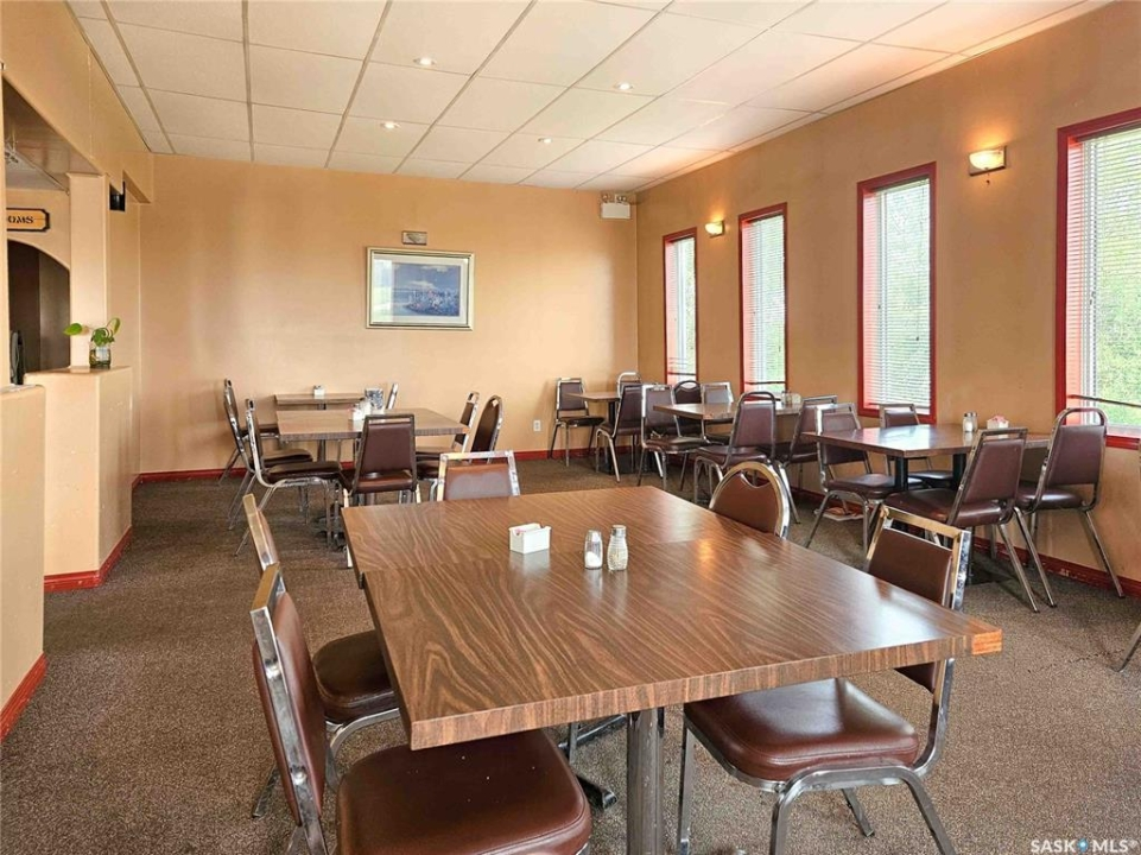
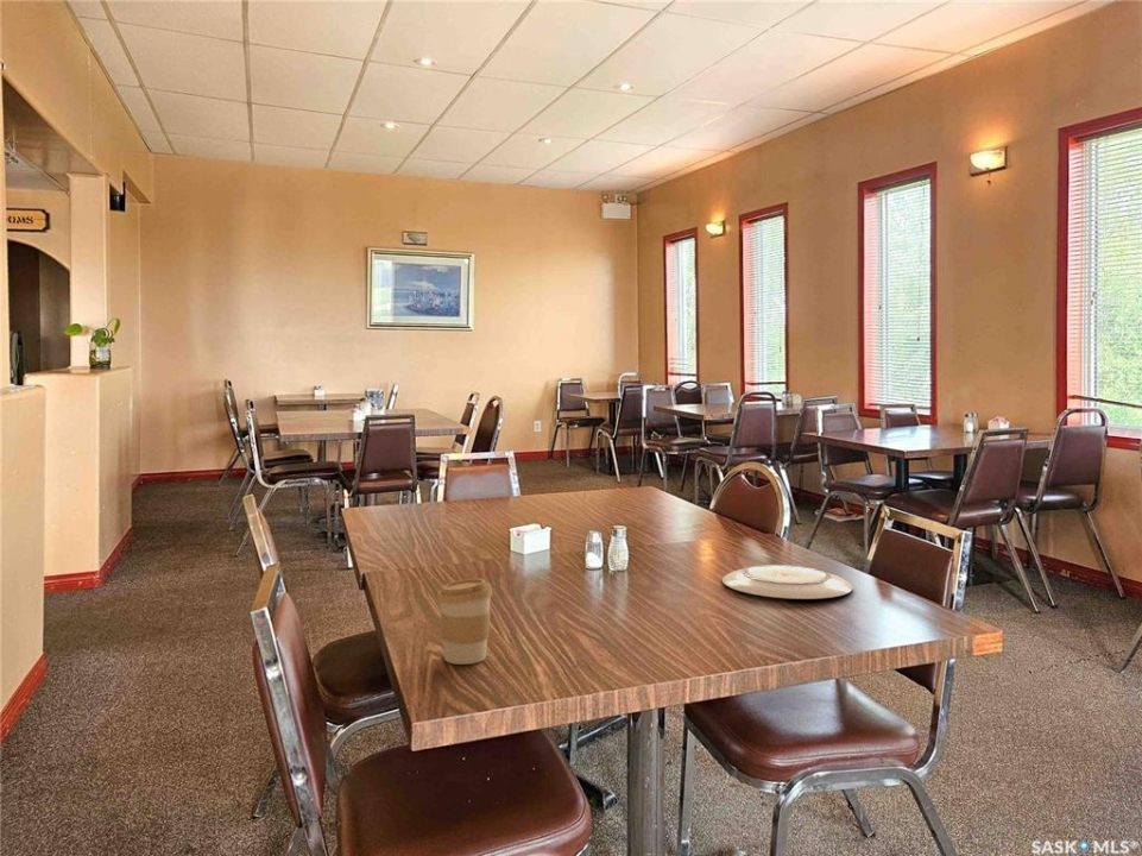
+ plate [721,564,853,600]
+ coffee cup [436,578,494,666]
